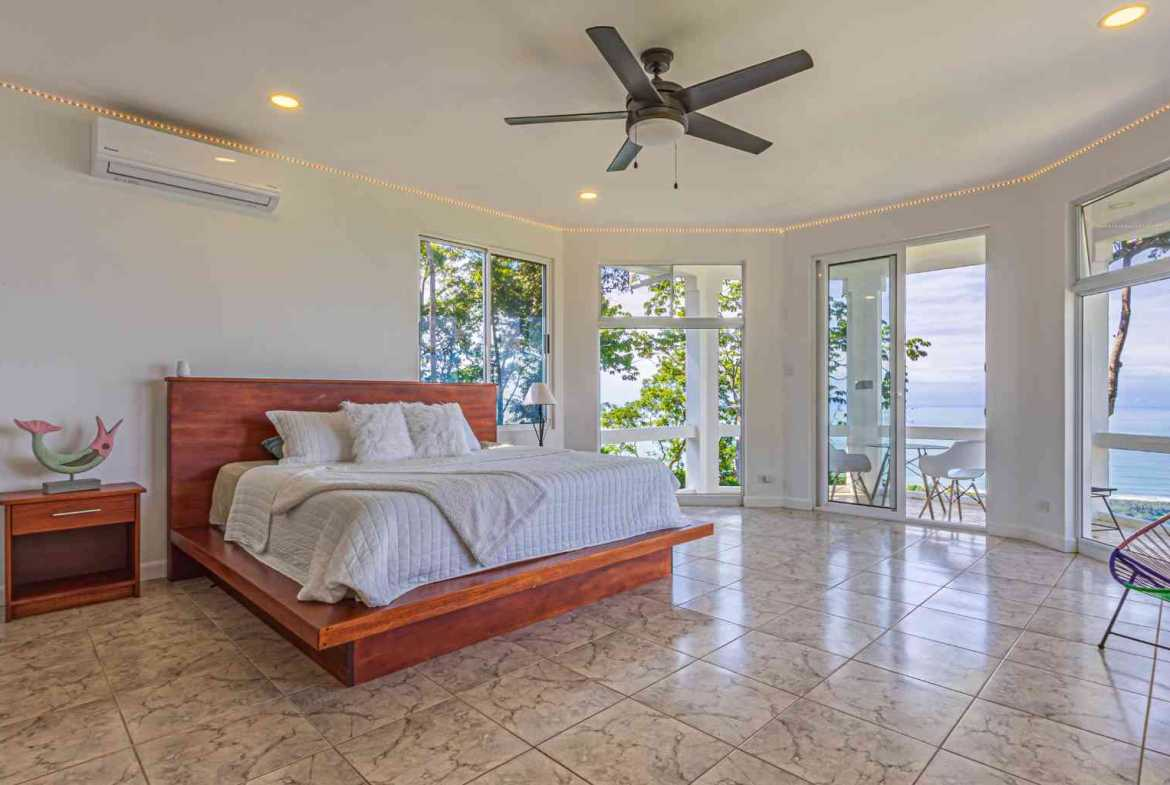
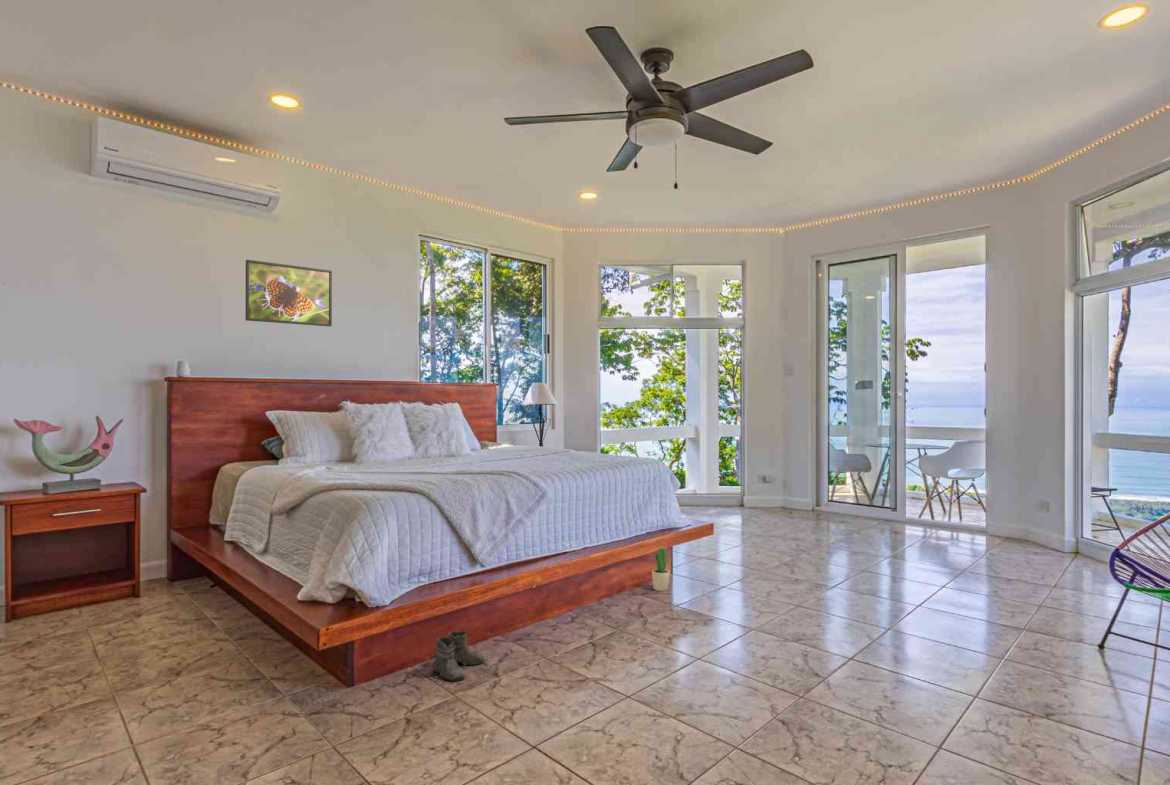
+ boots [428,630,486,682]
+ potted plant [651,546,671,592]
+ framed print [245,259,333,328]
